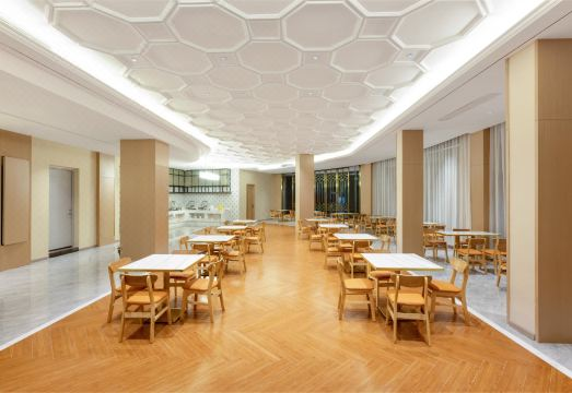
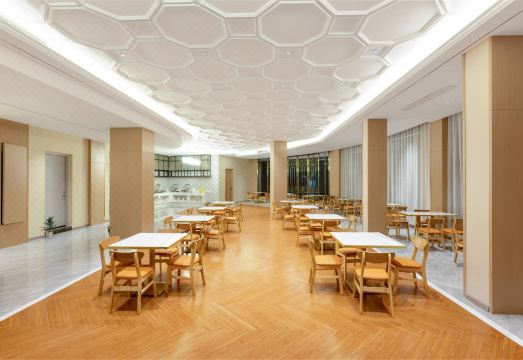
+ indoor plant [39,215,58,239]
